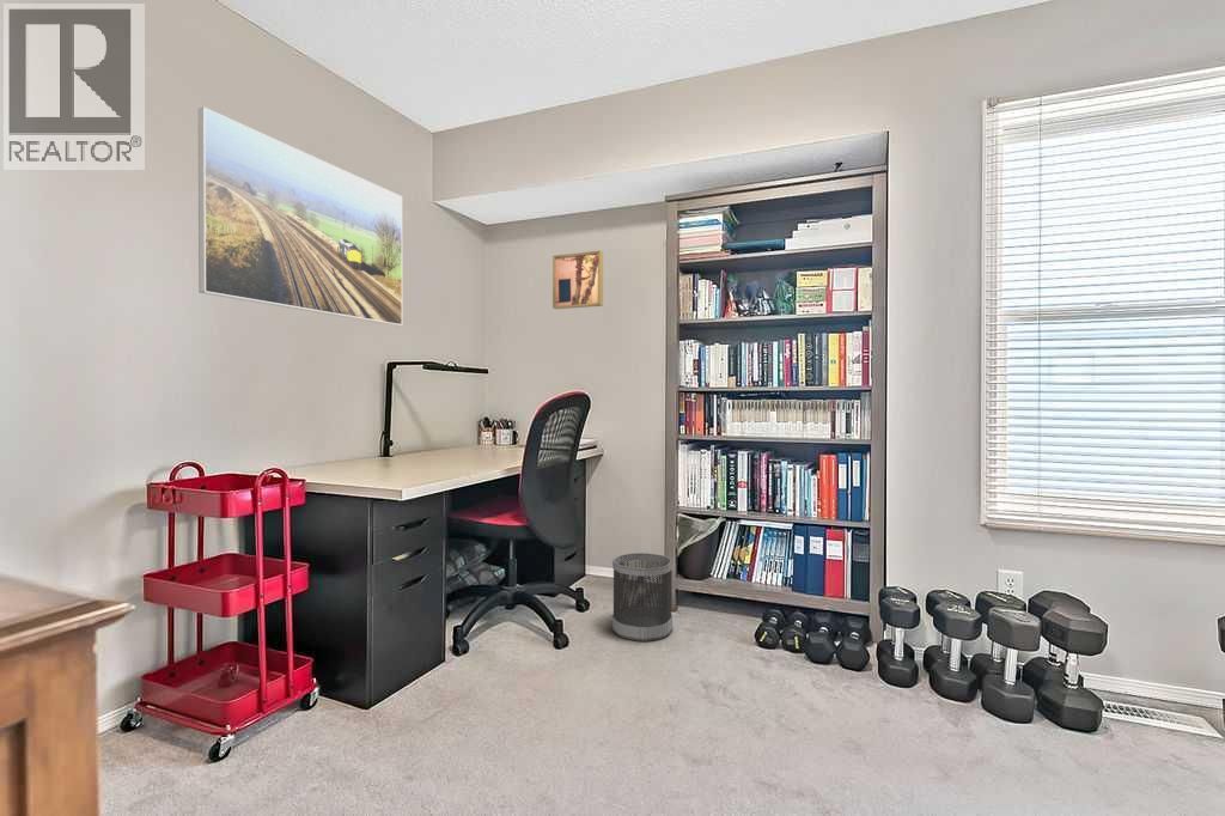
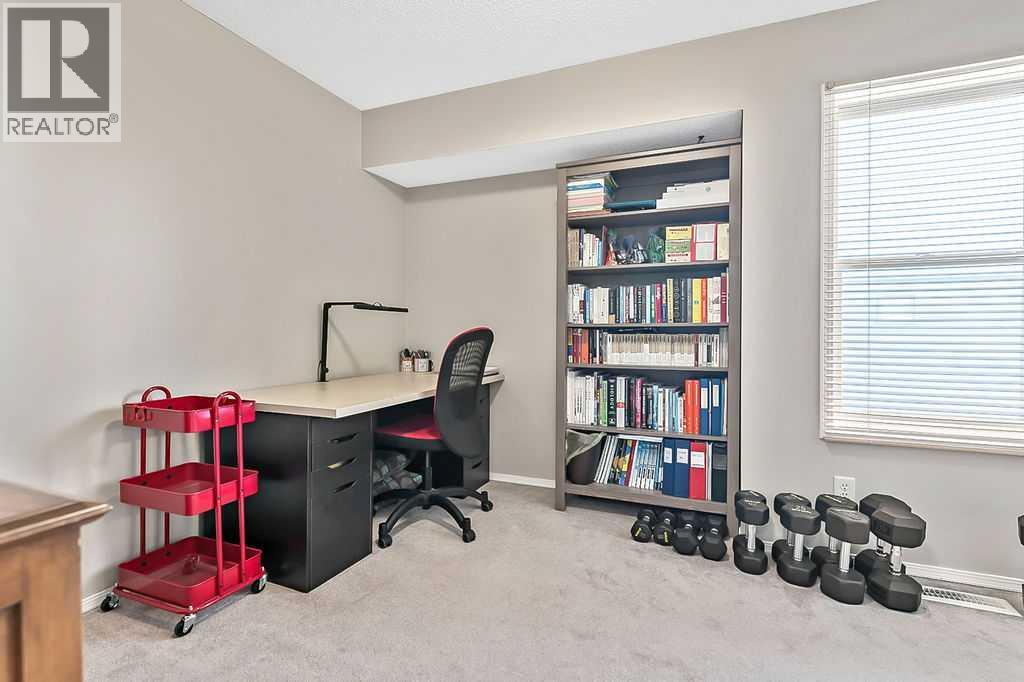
- wall art [551,250,604,310]
- wastebasket [611,552,674,643]
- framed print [197,106,403,327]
